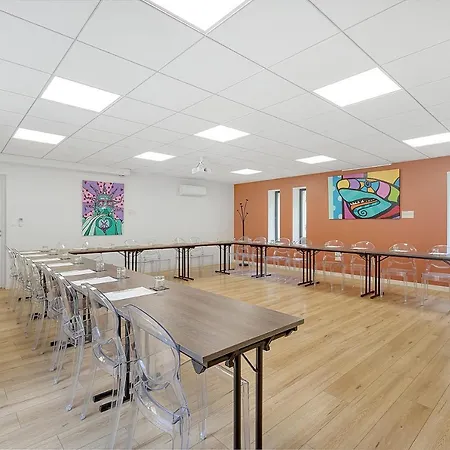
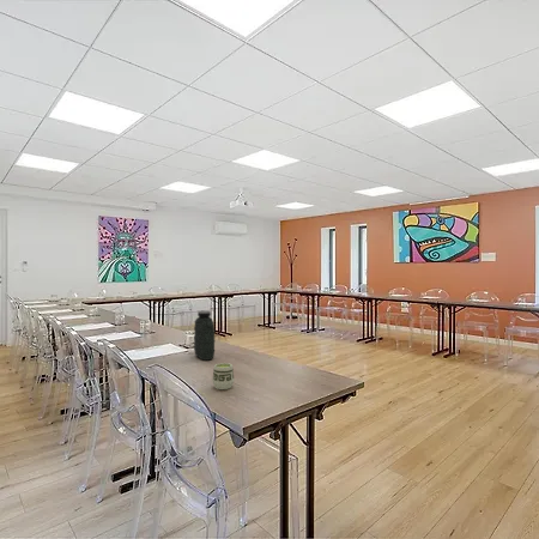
+ water jug [193,309,216,362]
+ cup [211,362,235,390]
